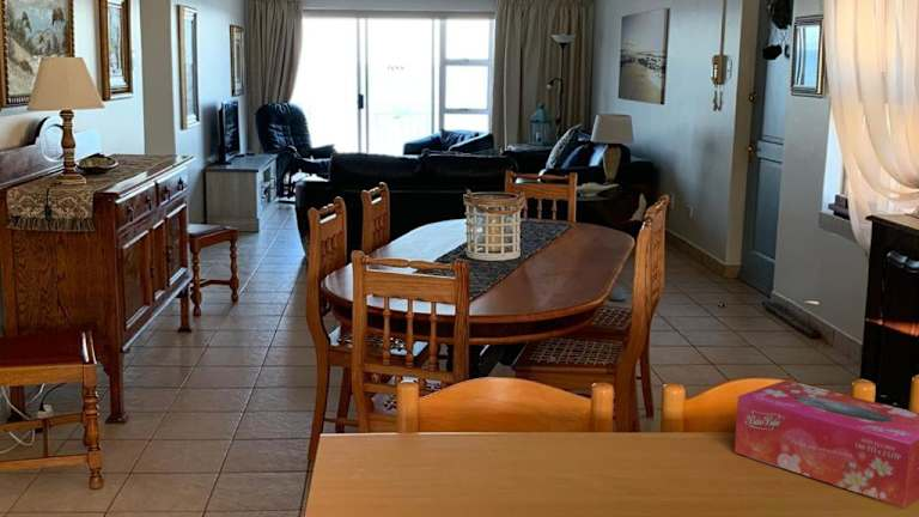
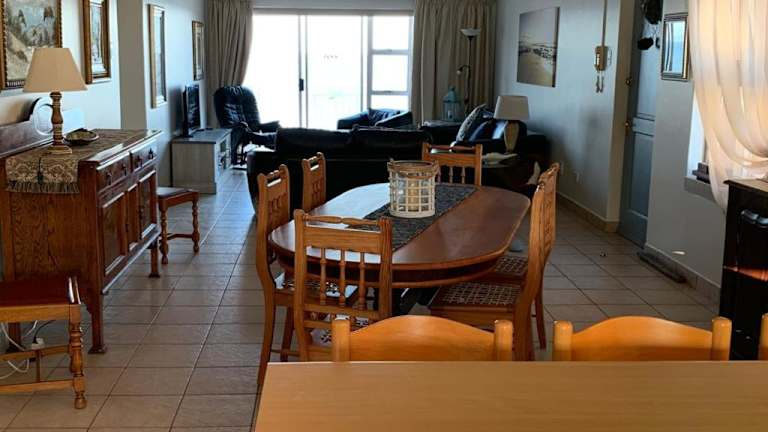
- tissue box [734,379,919,509]
